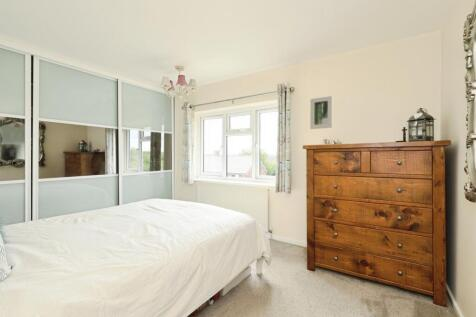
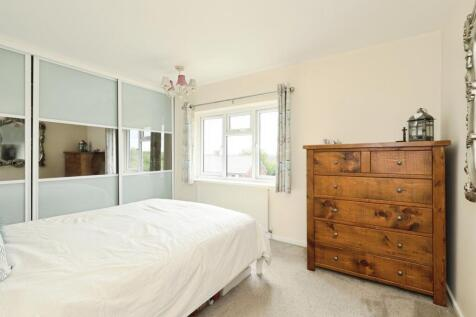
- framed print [309,95,333,130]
